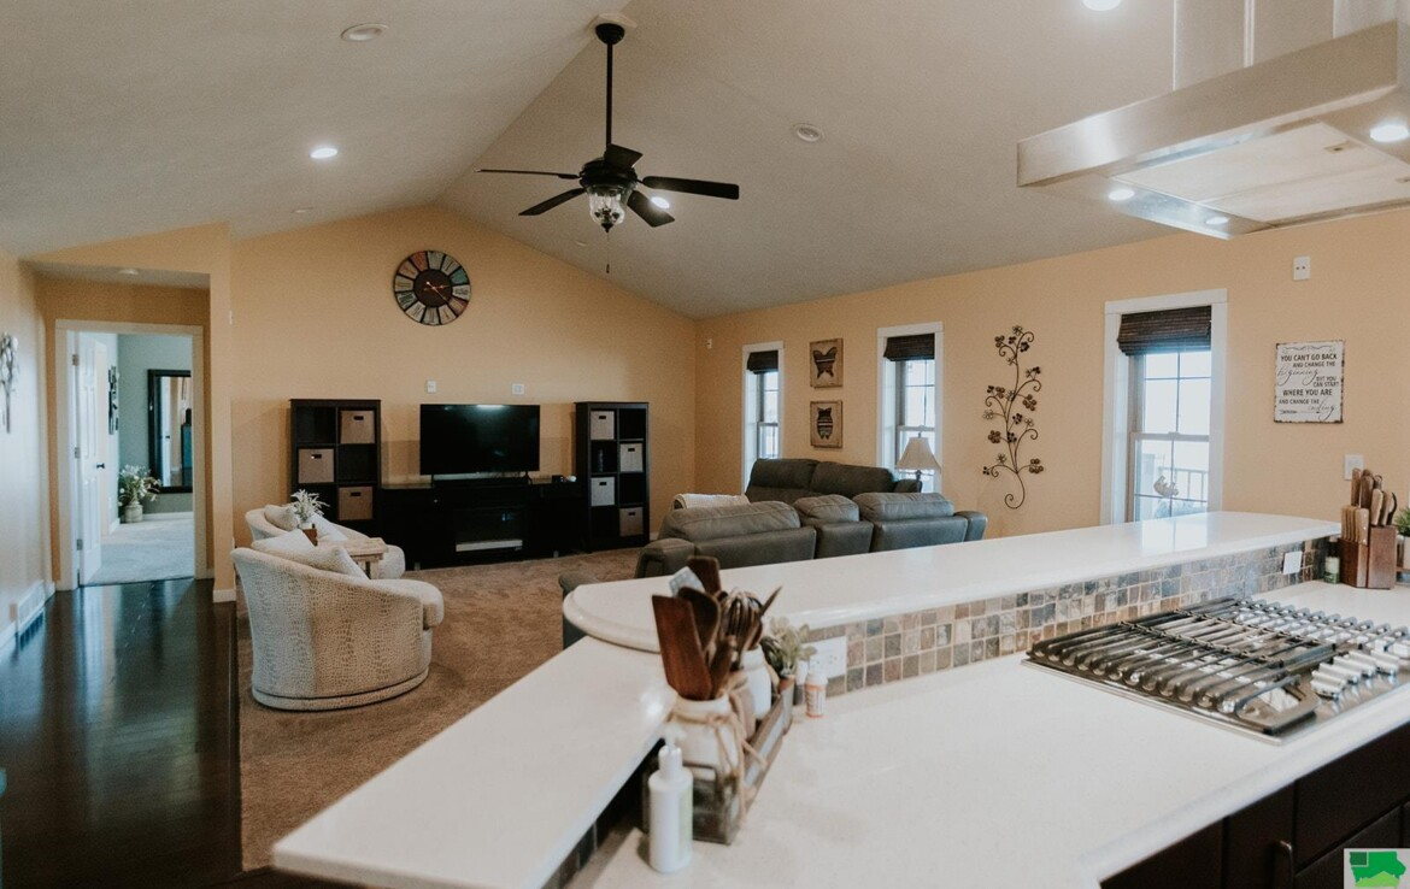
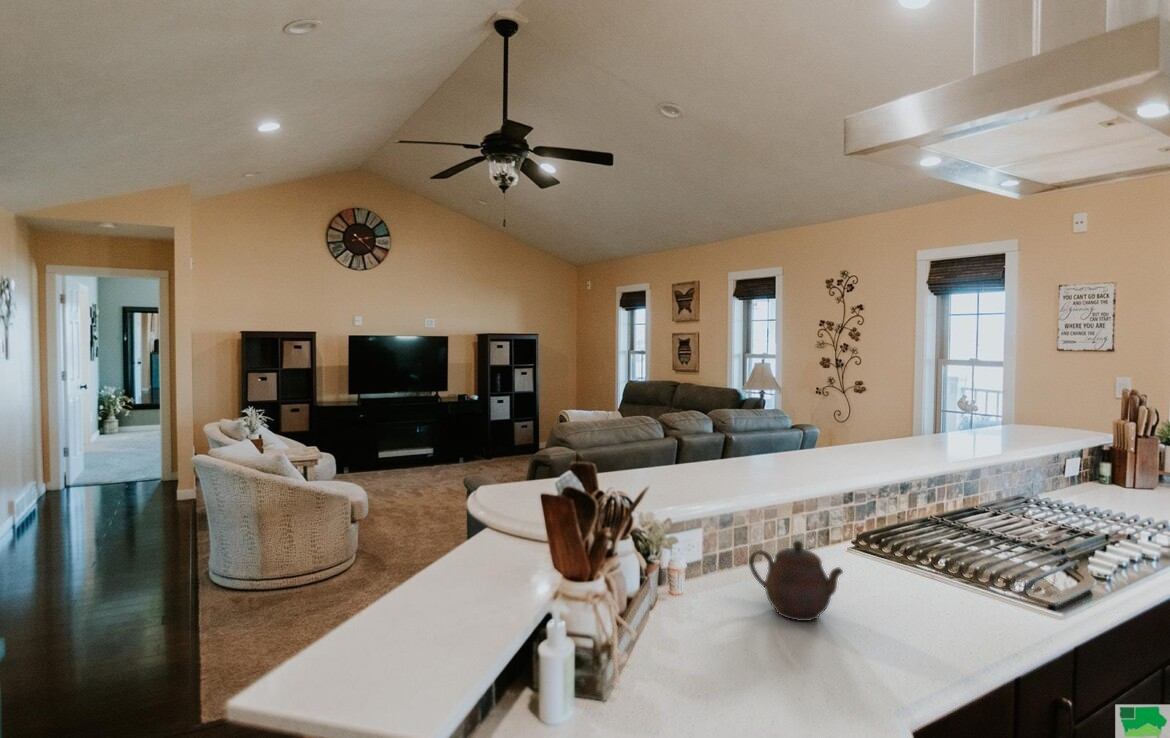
+ teapot [748,540,844,622]
